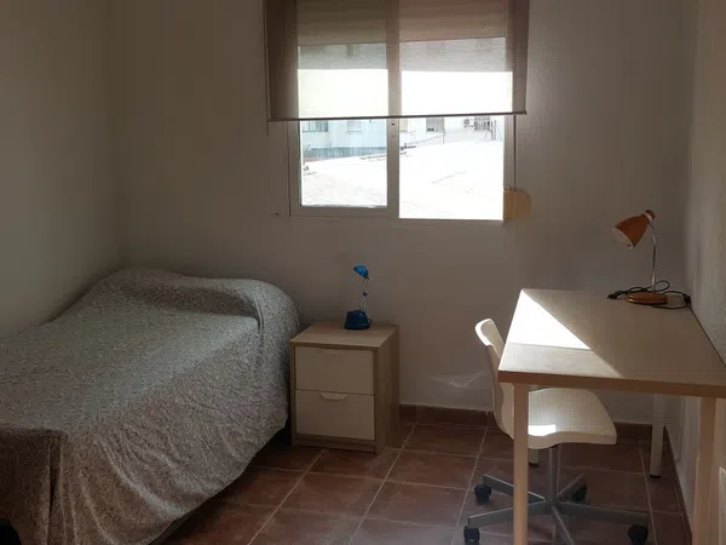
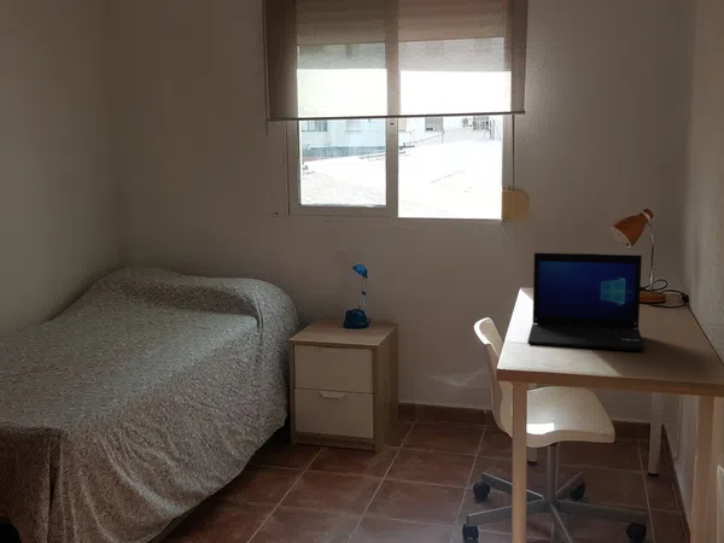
+ laptop [526,252,646,351]
